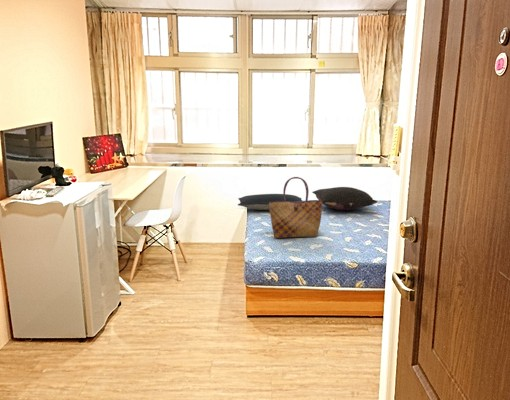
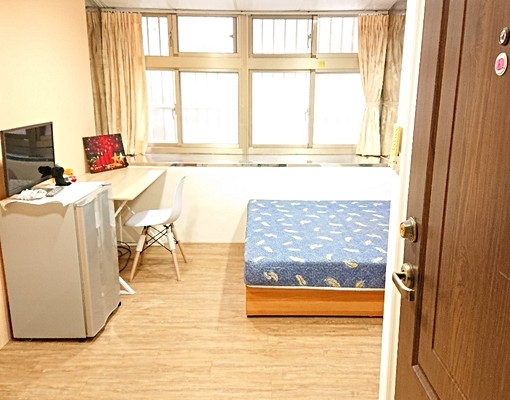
- pillow [237,193,303,211]
- pillow [311,186,378,211]
- tote bag [269,176,323,239]
